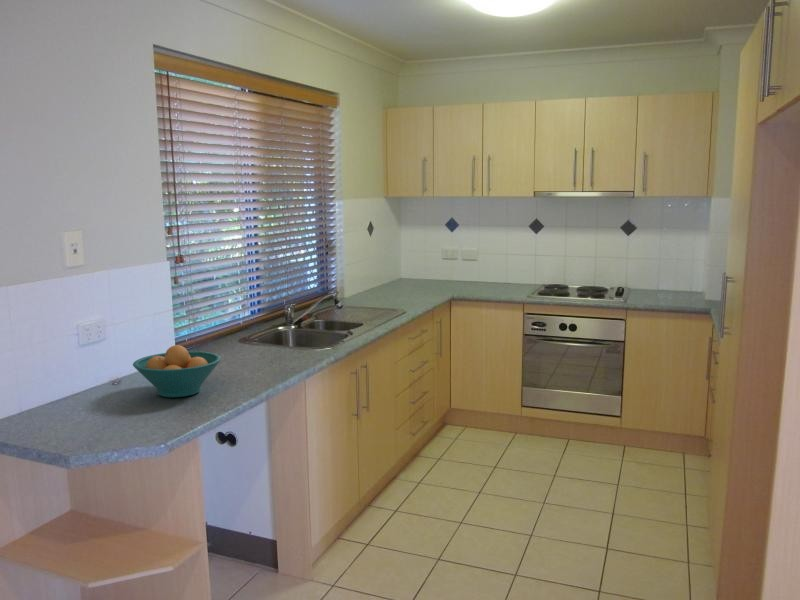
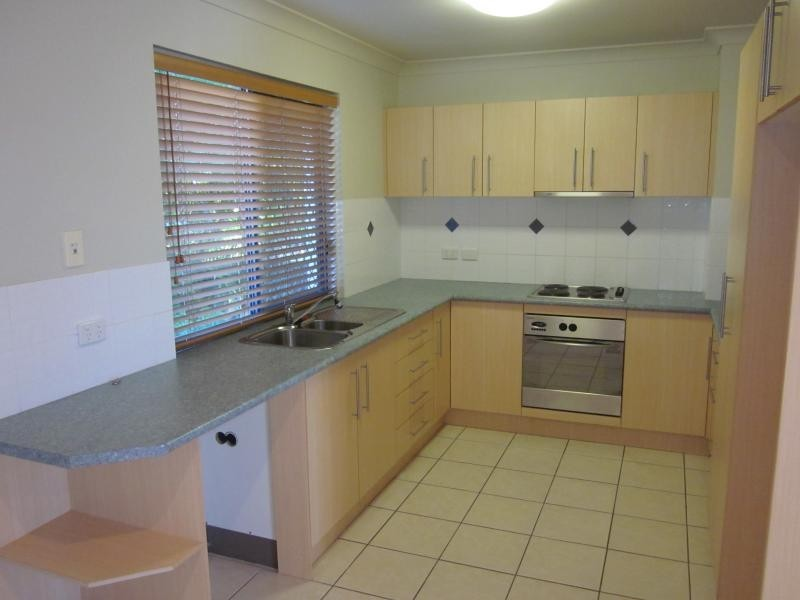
- fruit bowl [132,344,222,398]
